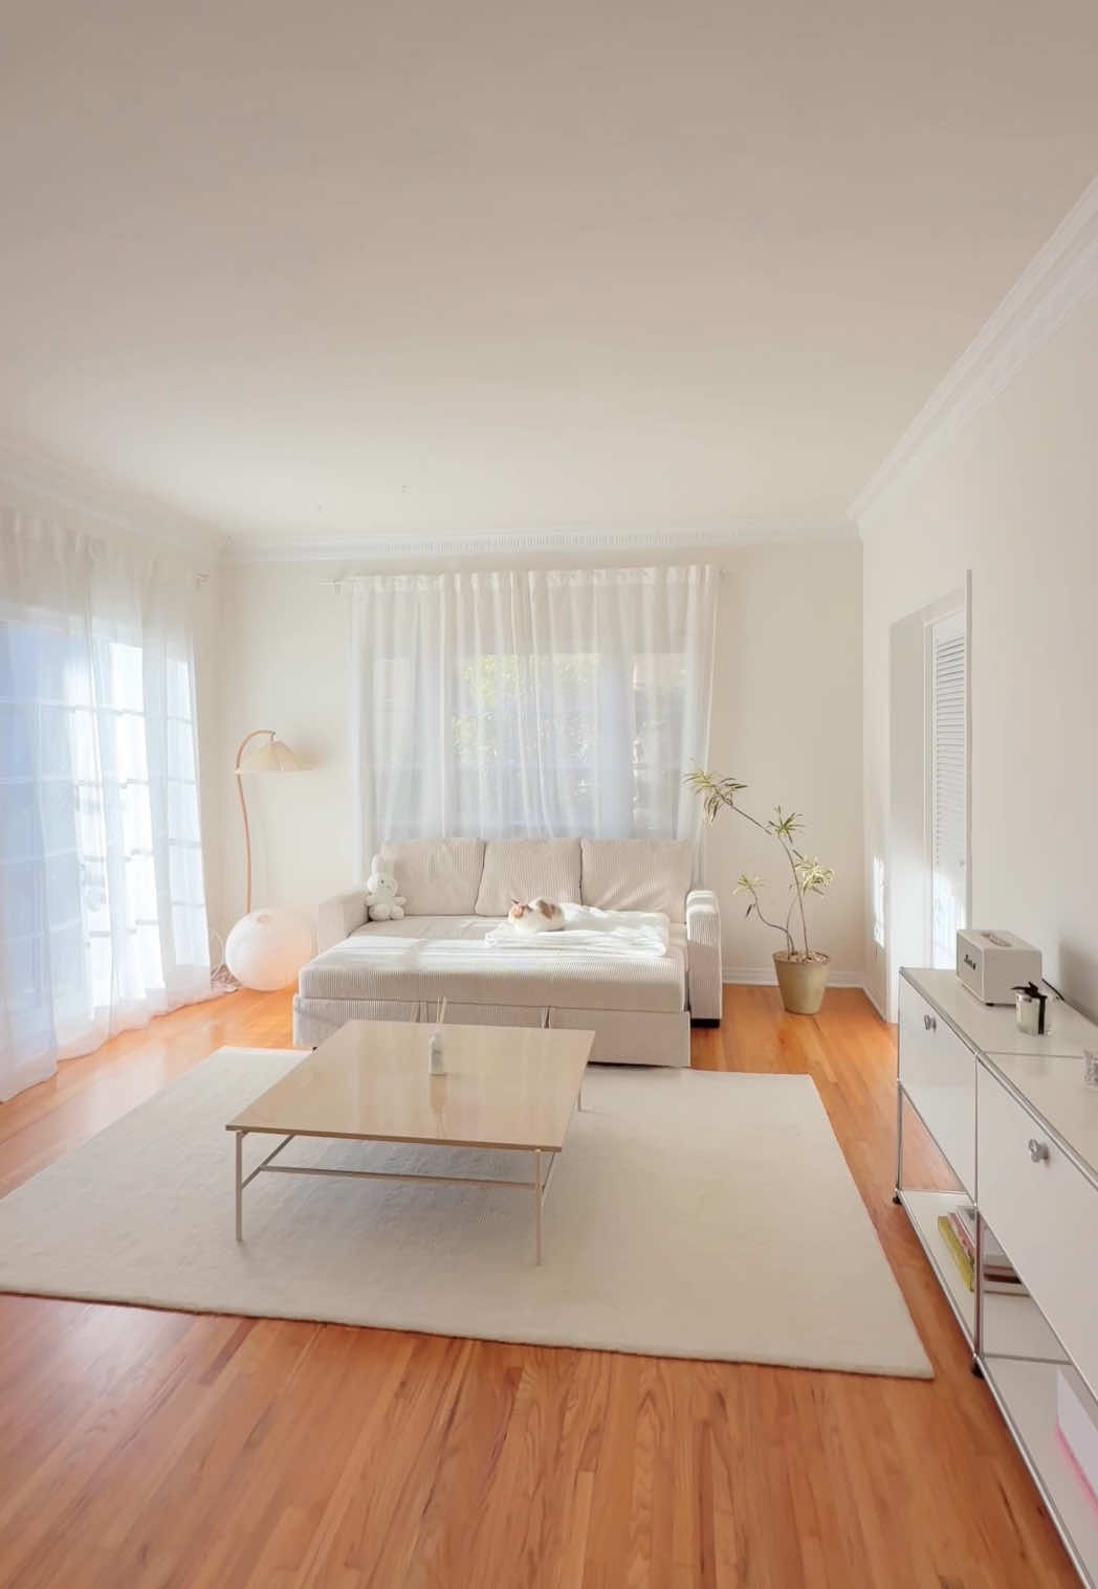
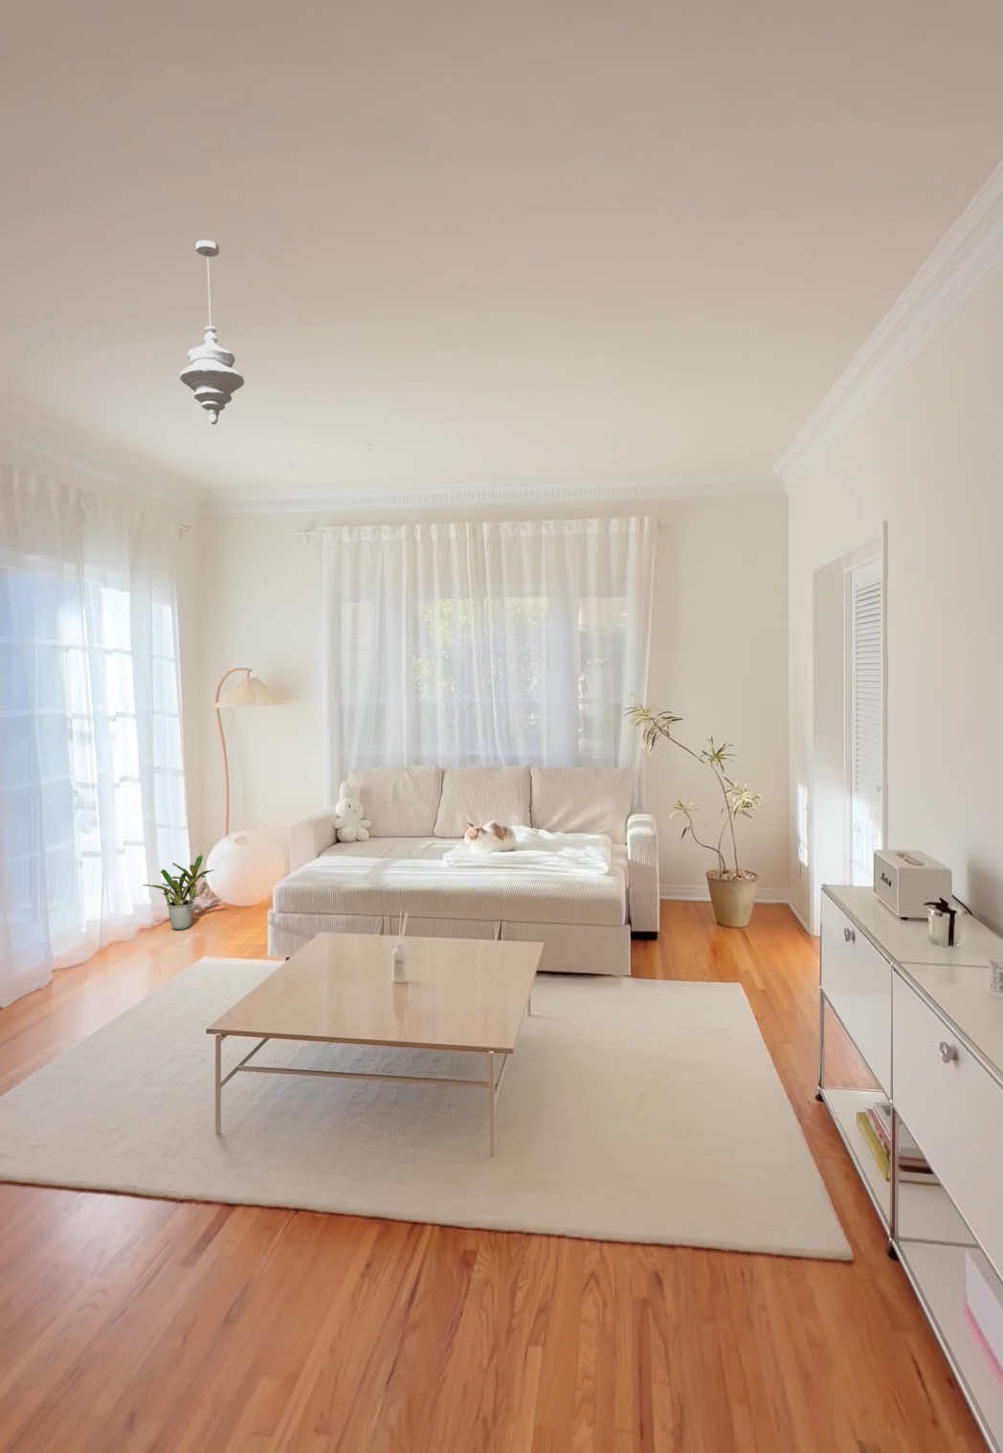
+ potted plant [141,853,214,931]
+ pendant light [179,240,245,426]
